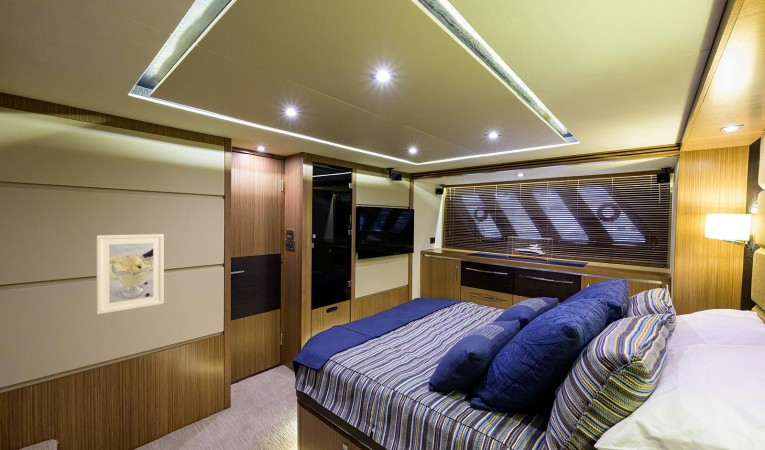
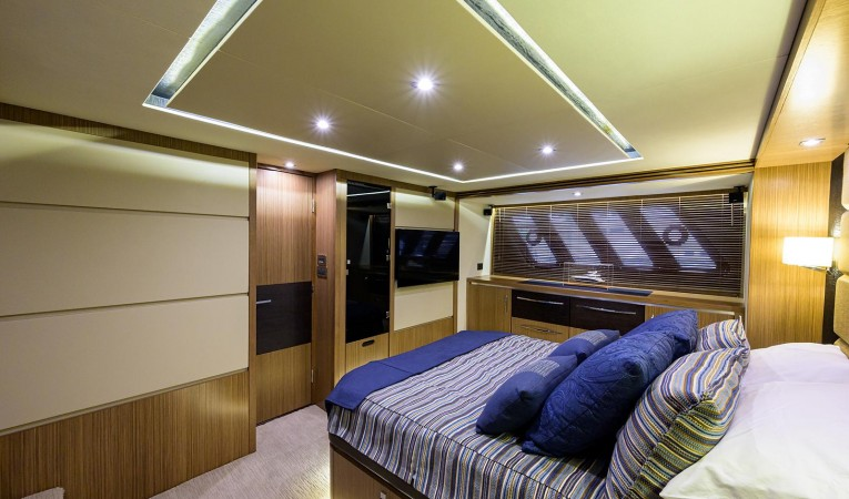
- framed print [95,233,165,315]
